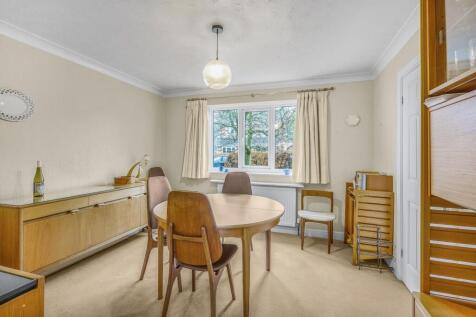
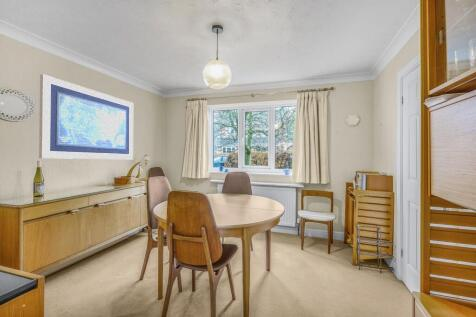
+ wall art [38,73,134,160]
